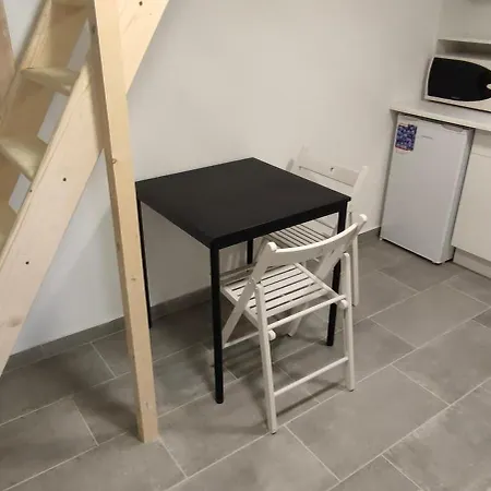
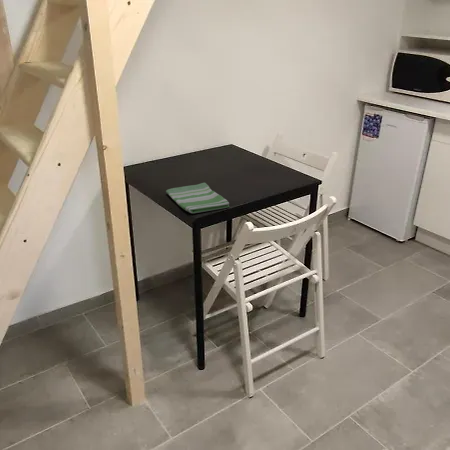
+ dish towel [165,182,231,214]
